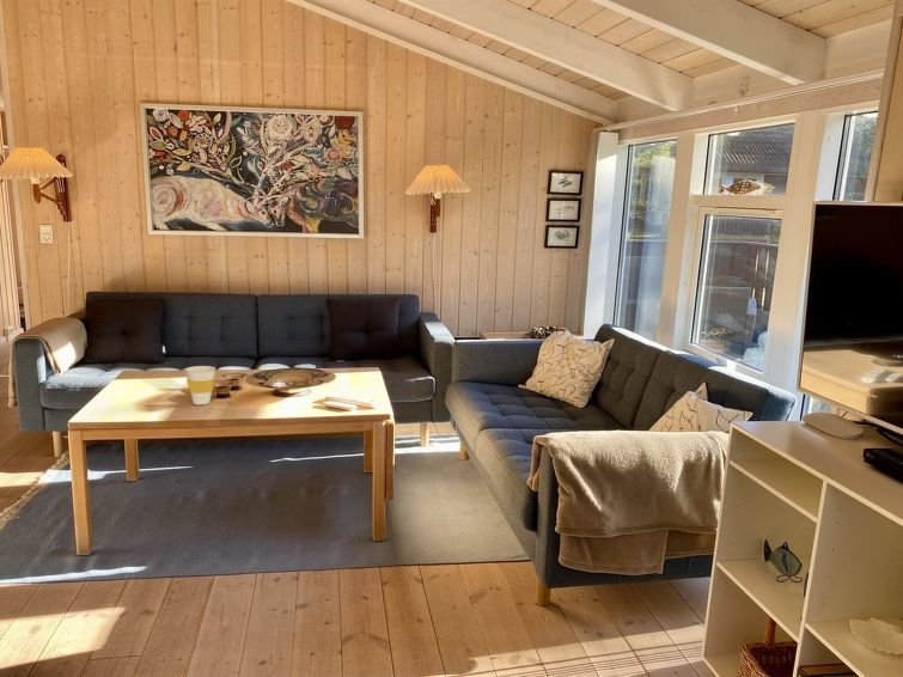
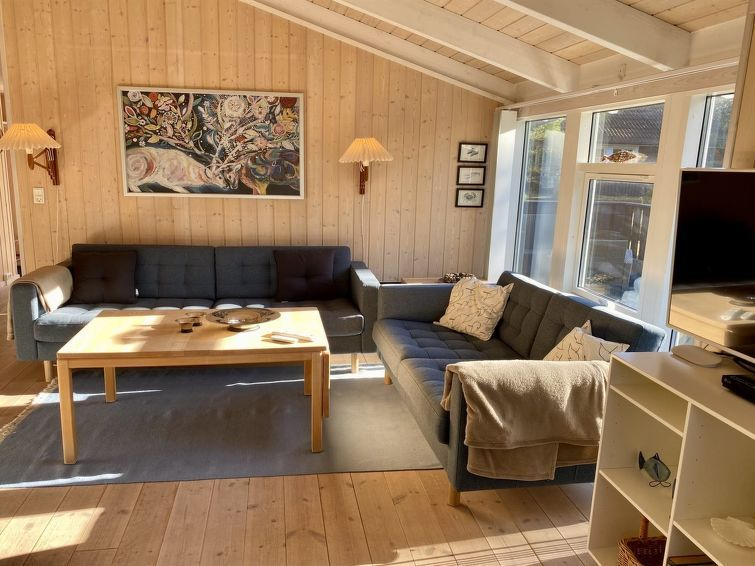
- cup [184,365,216,405]
